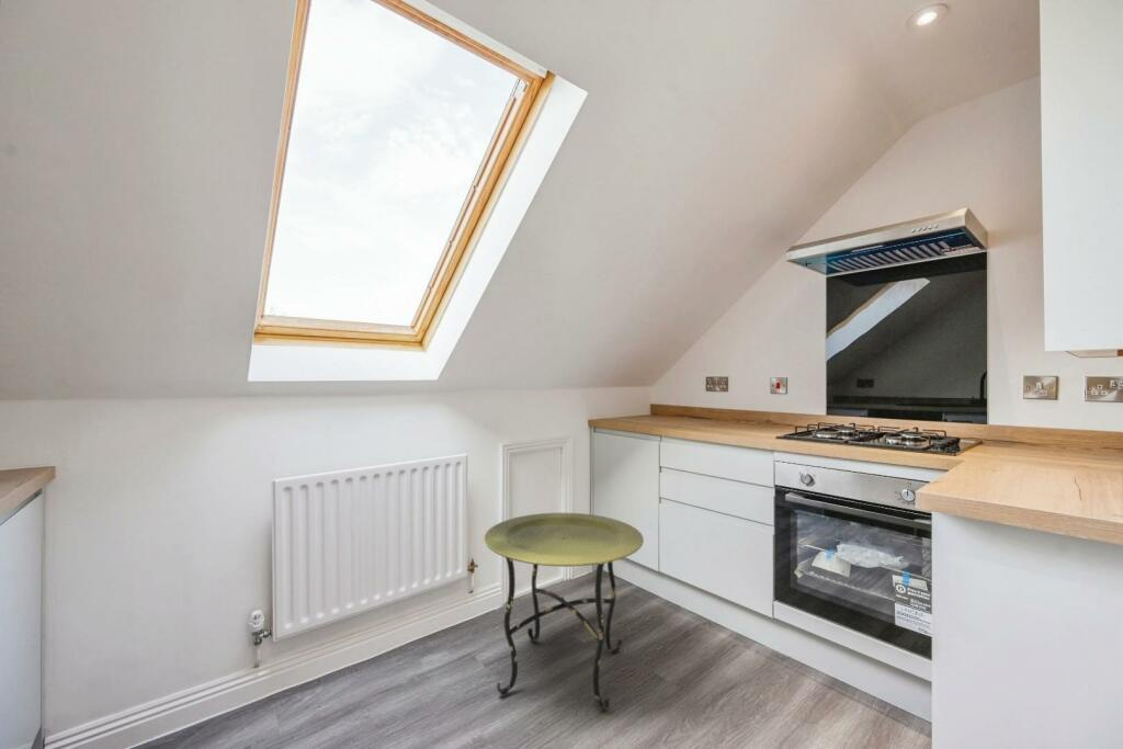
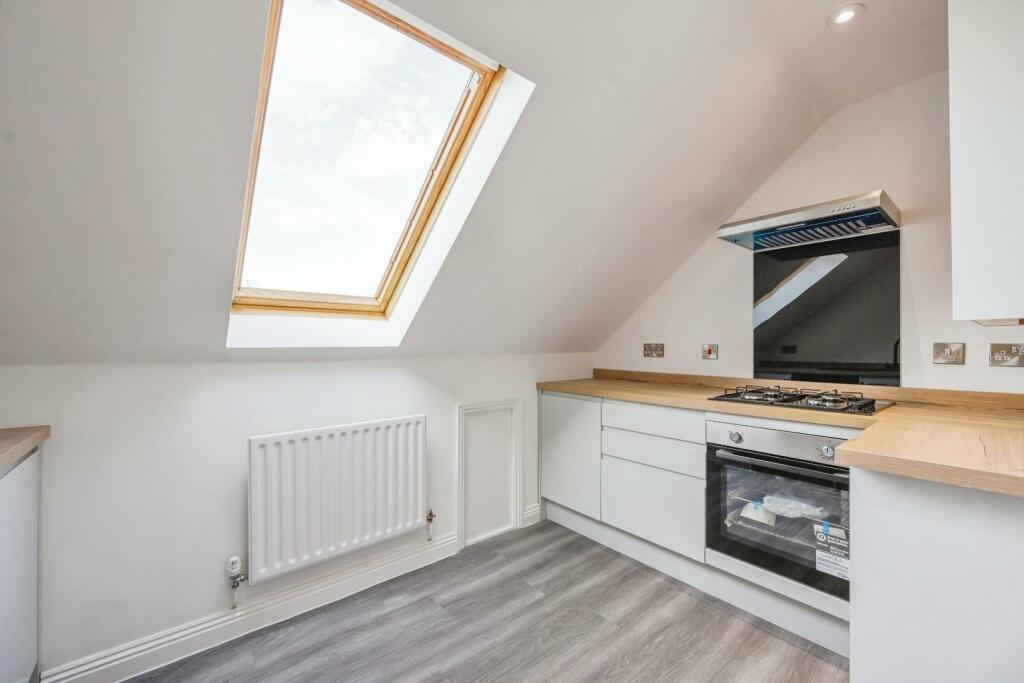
- side table [484,512,645,712]
